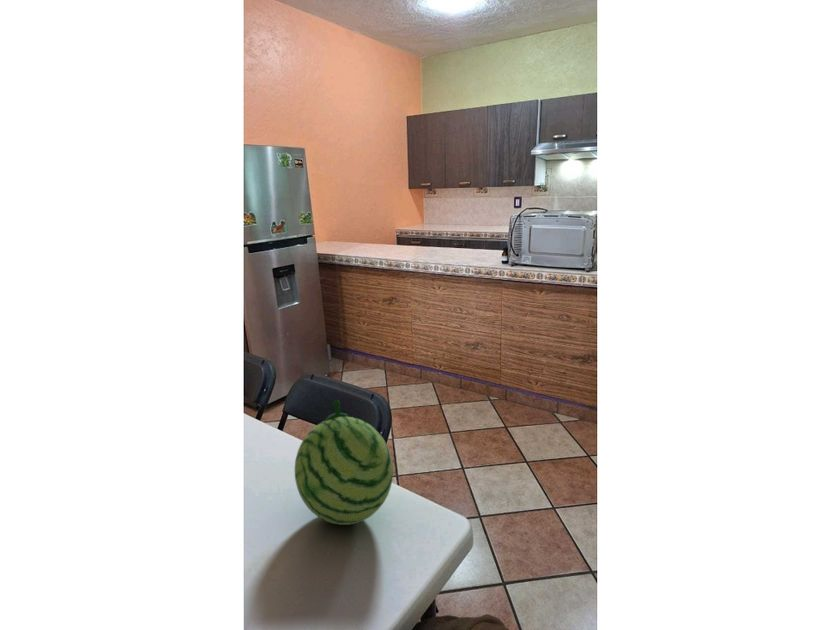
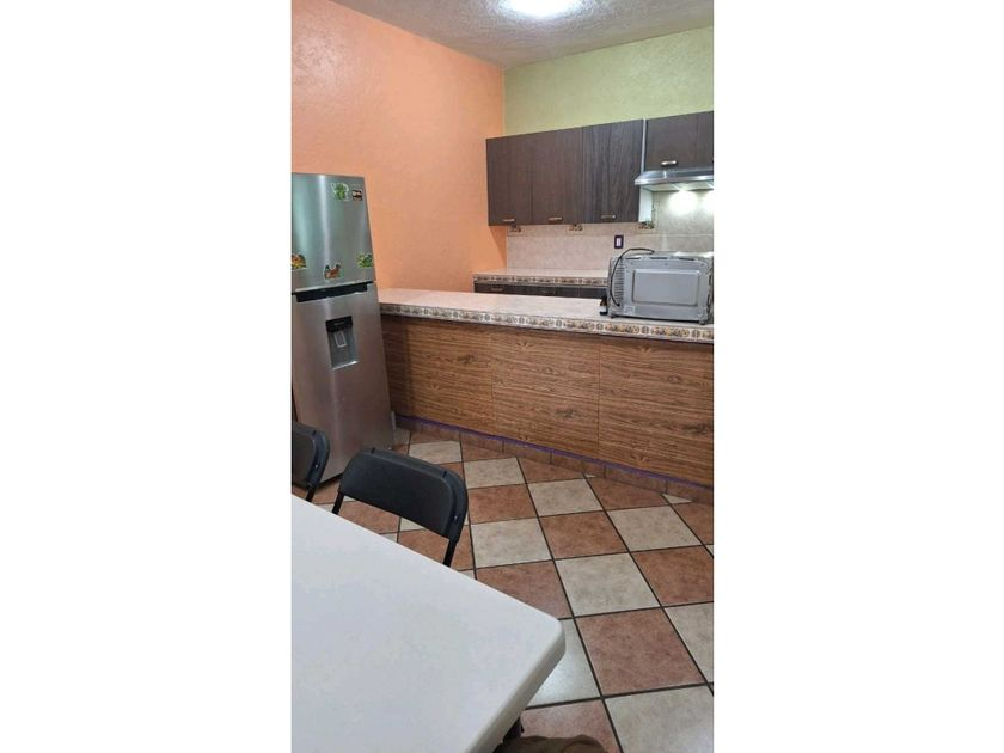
- fruit [294,398,394,526]
